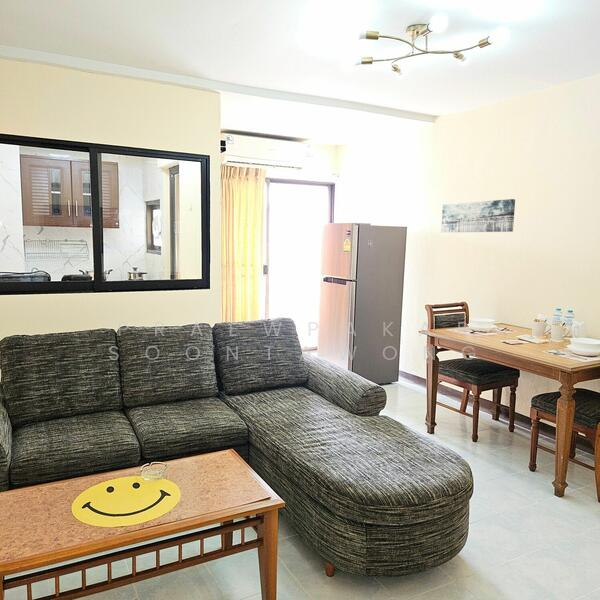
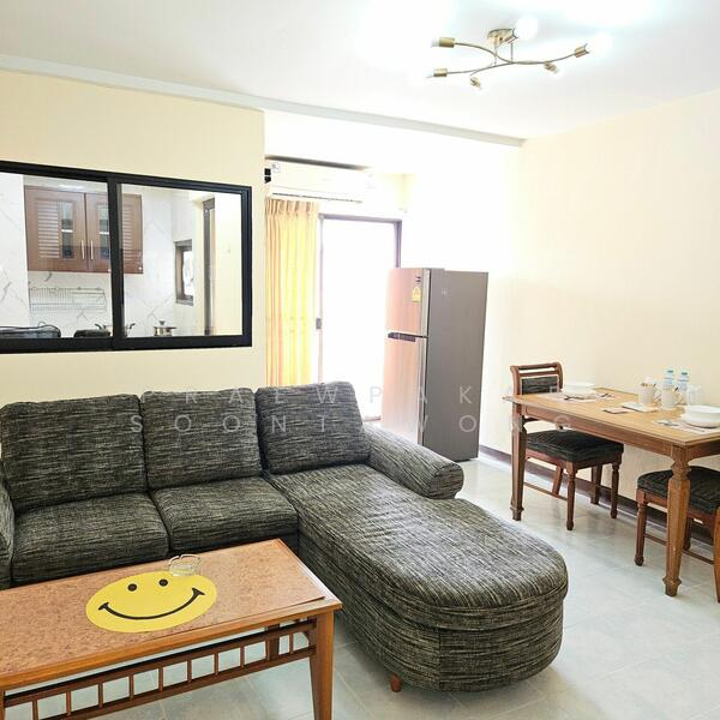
- wall art [440,198,516,233]
